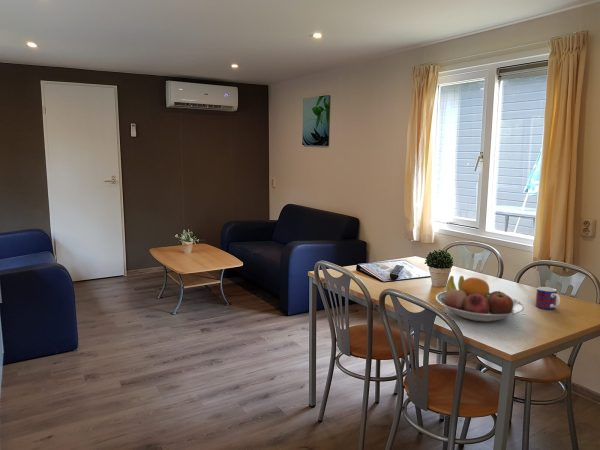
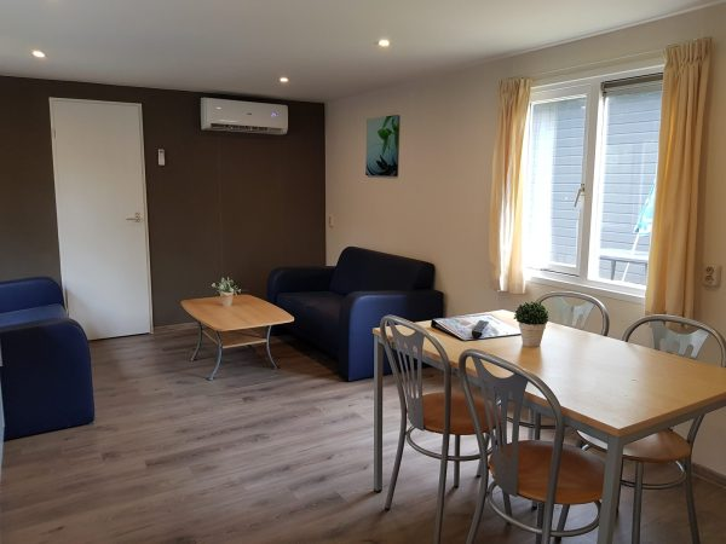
- fruit bowl [435,275,525,323]
- mug [535,286,561,310]
